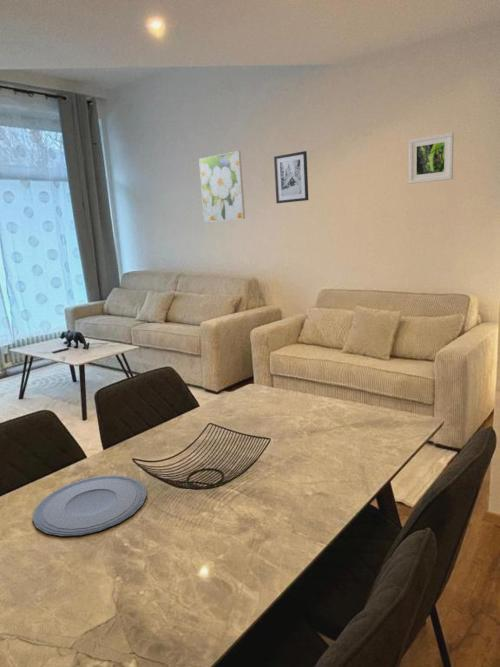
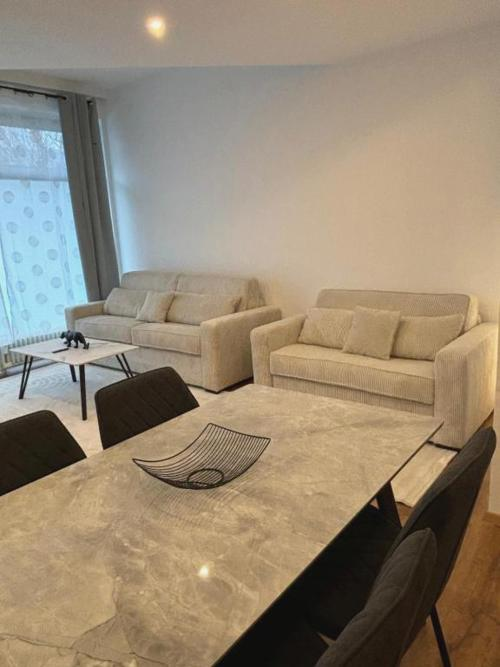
- plate [31,474,148,538]
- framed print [408,131,455,185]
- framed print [198,150,246,223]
- wall art [273,150,309,204]
